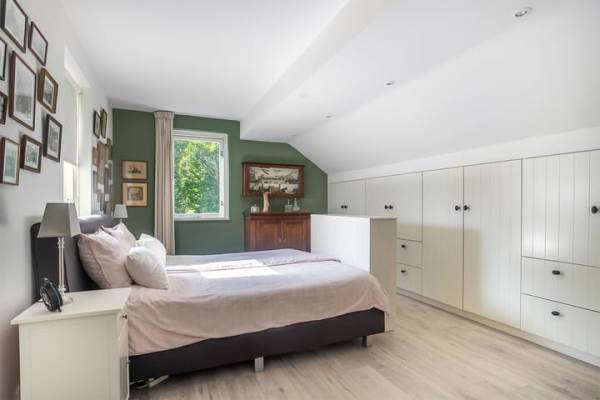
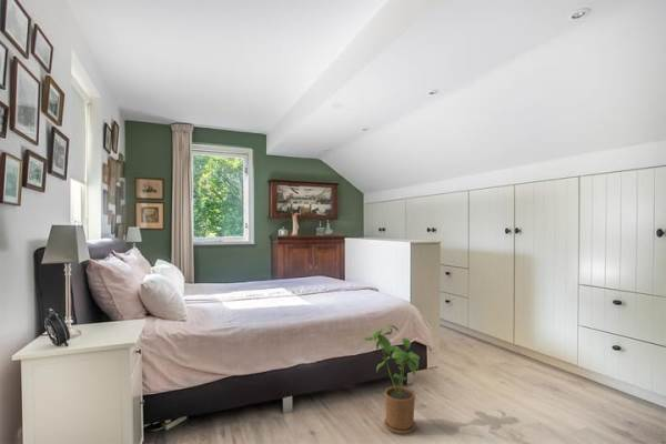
+ house plant [363,323,421,435]
